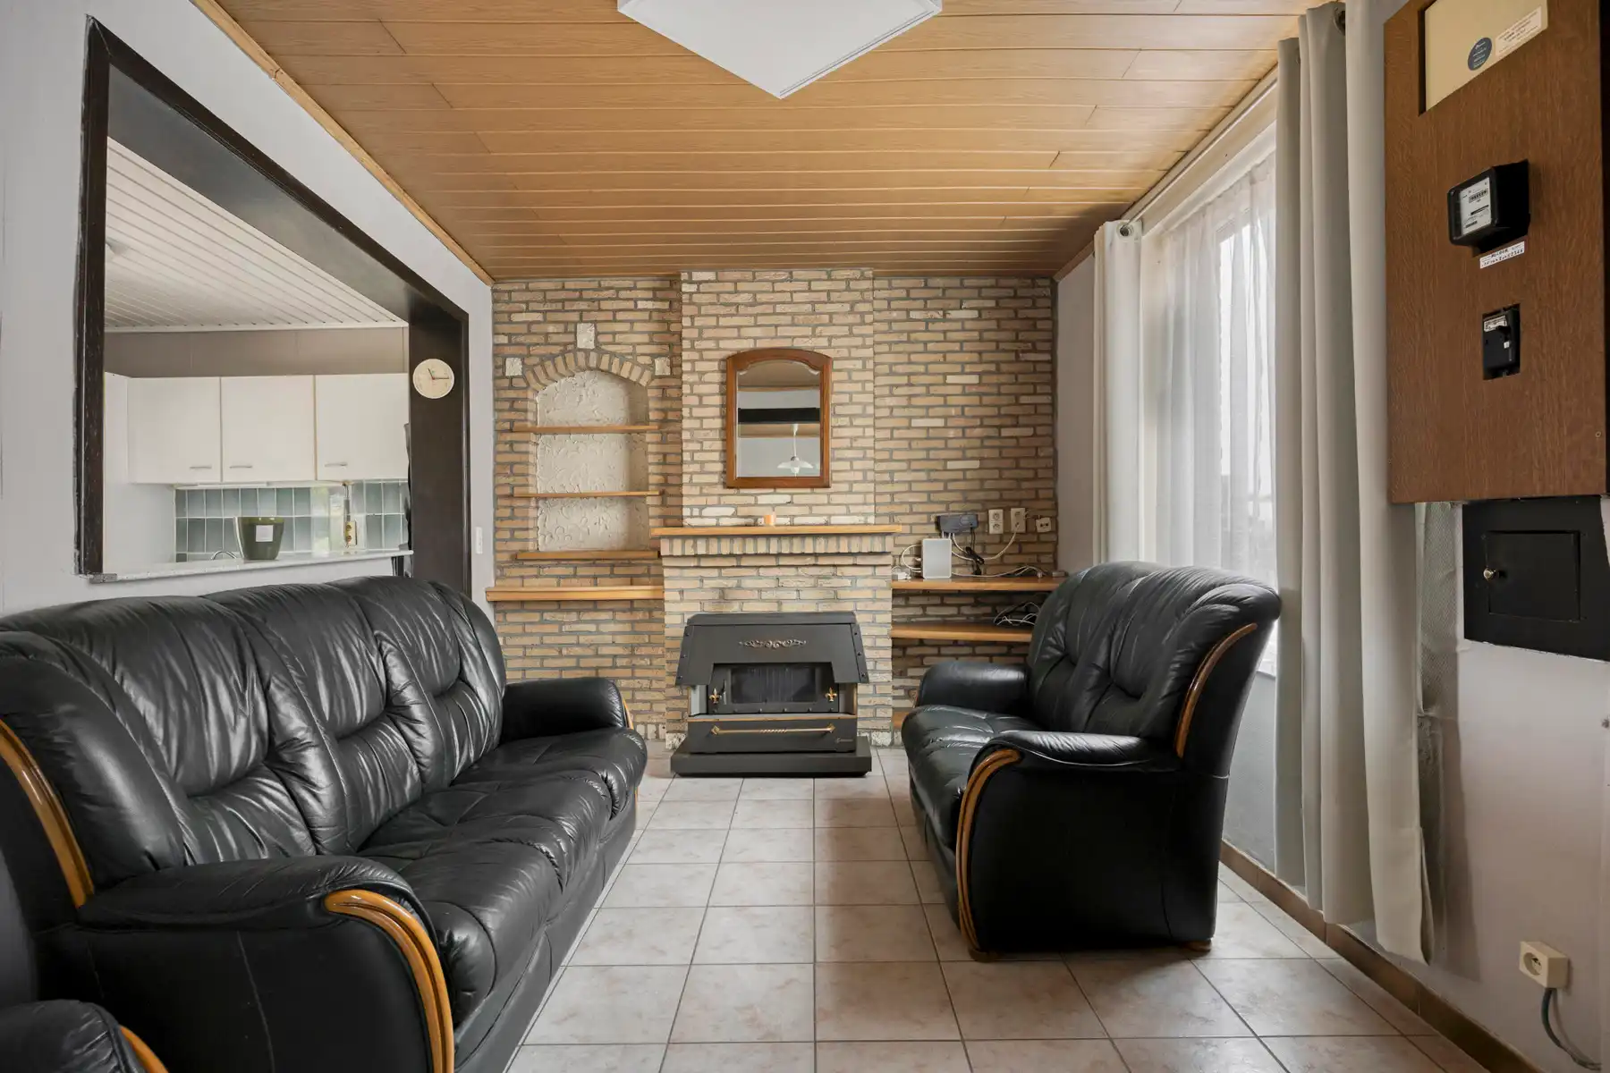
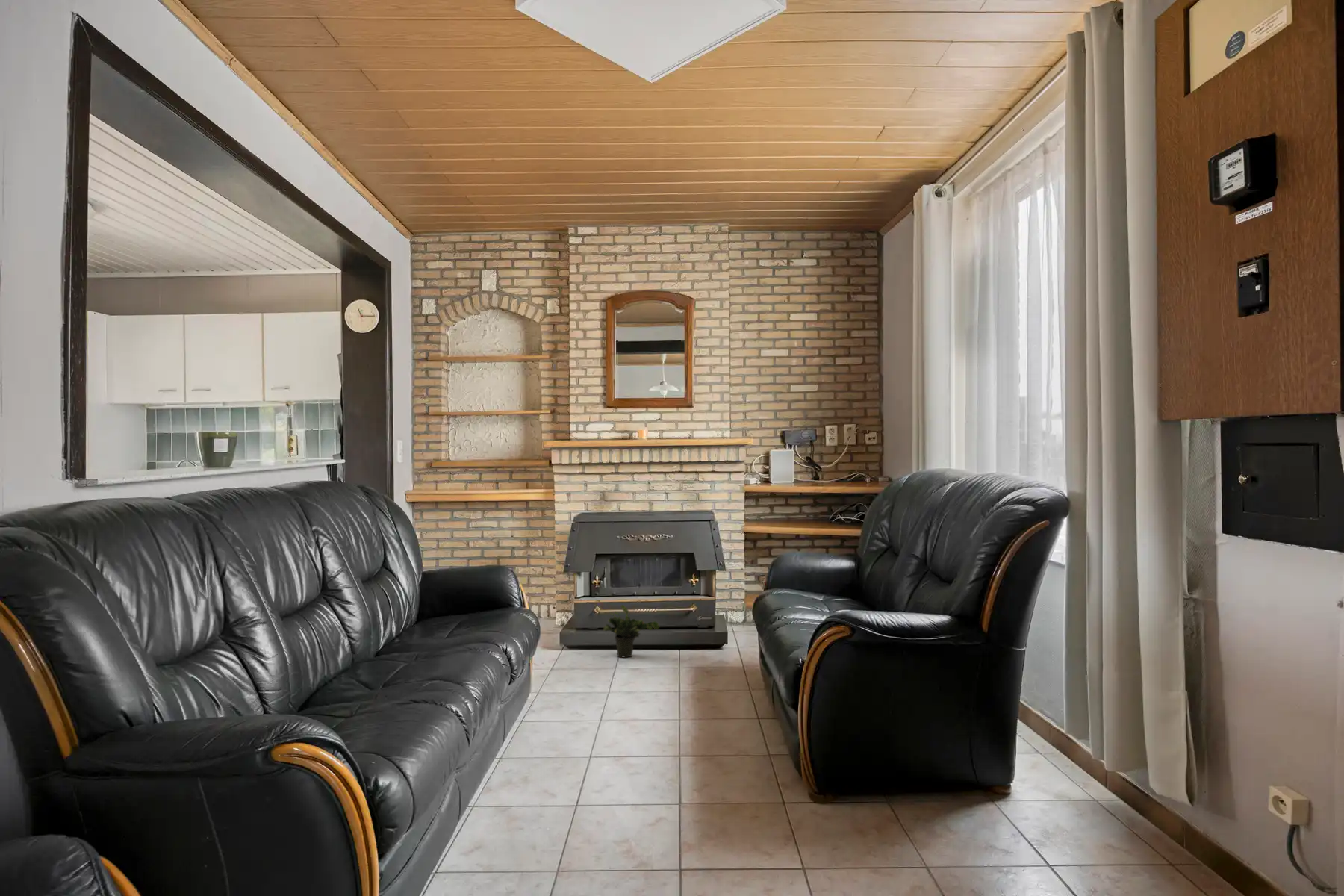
+ potted plant [603,604,660,659]
